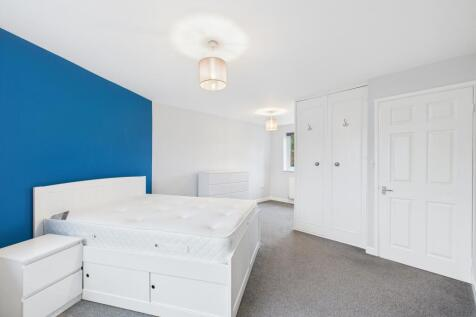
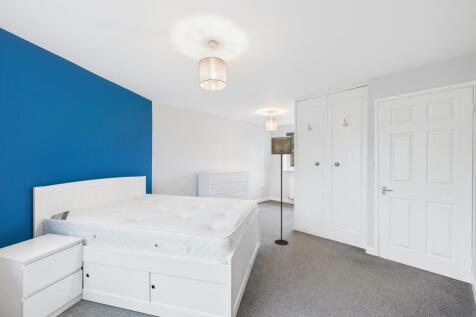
+ floor lamp [270,136,293,246]
